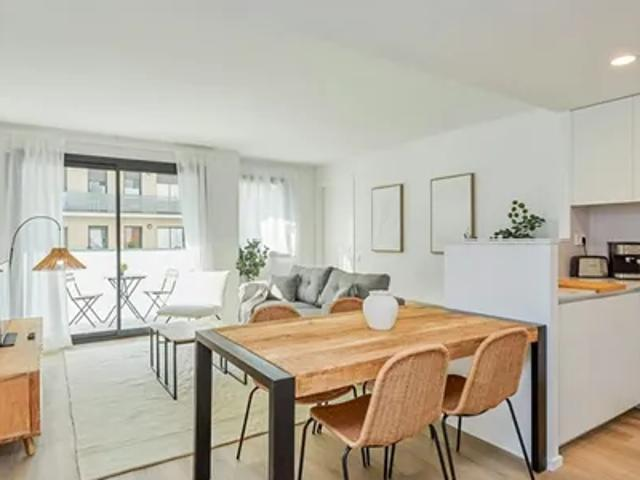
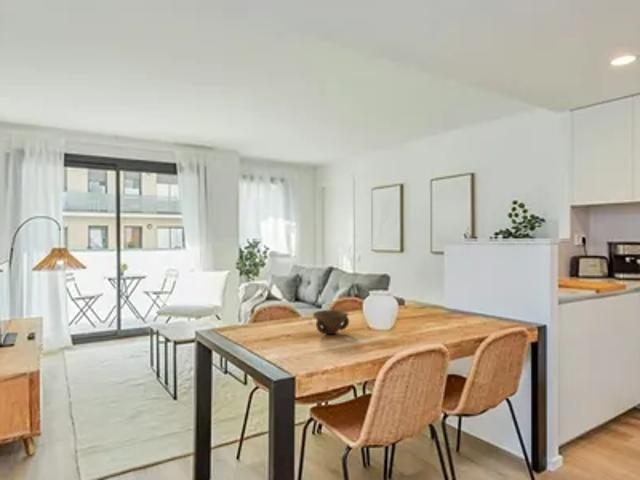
+ bowl [312,309,350,335]
